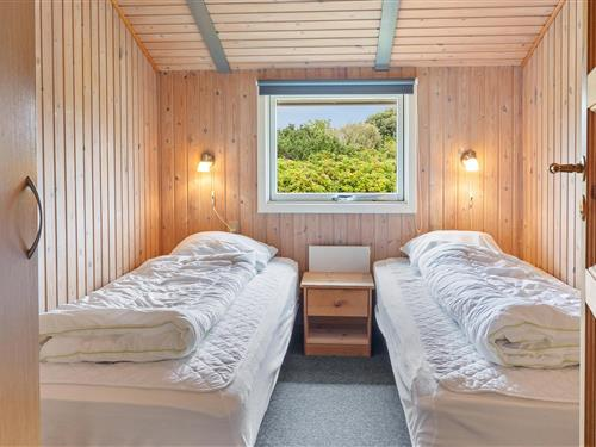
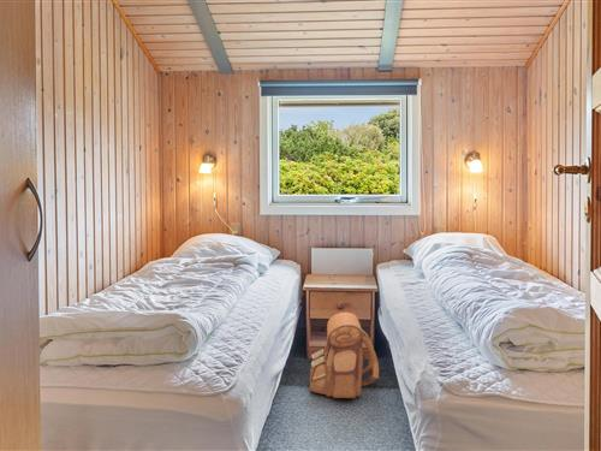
+ backpack [309,311,380,399]
